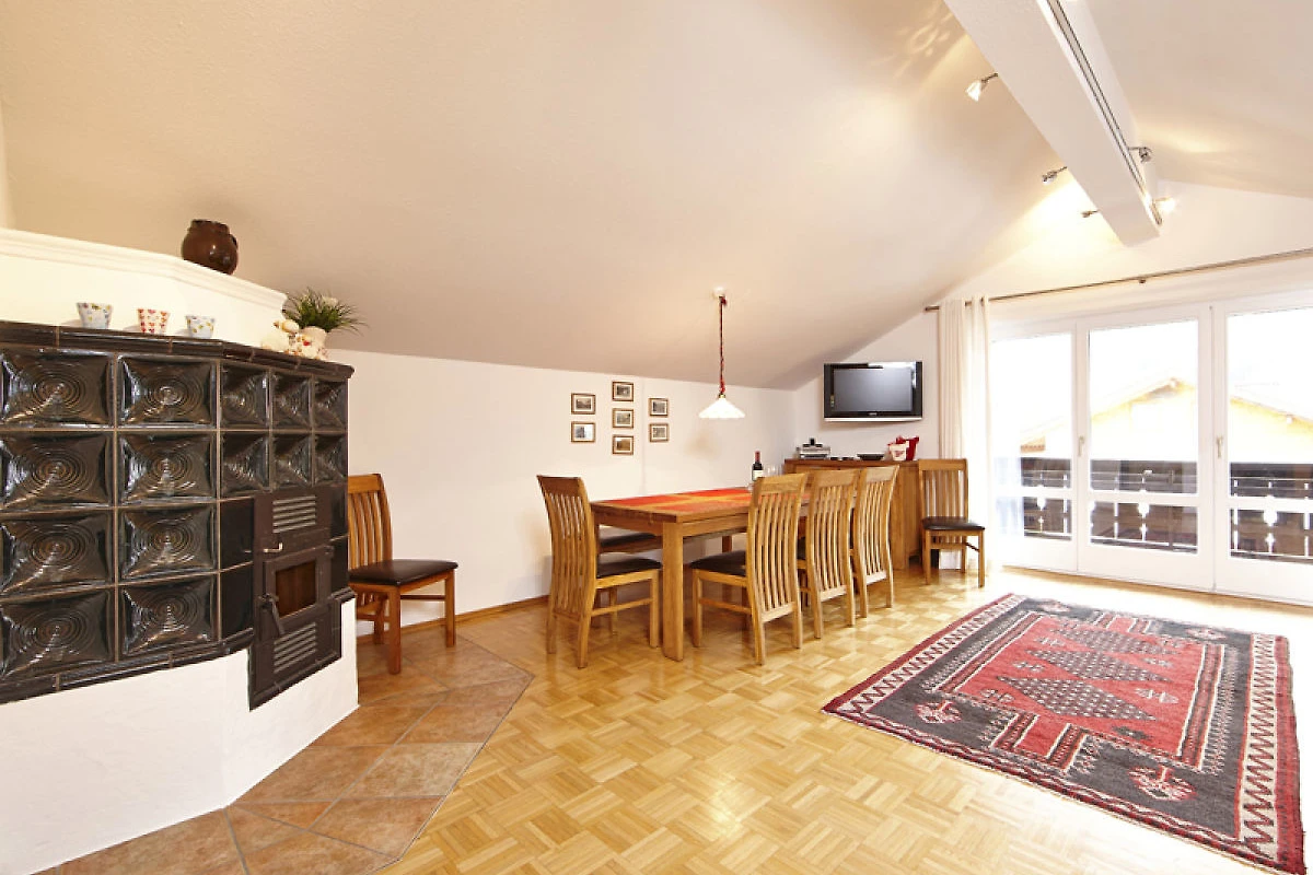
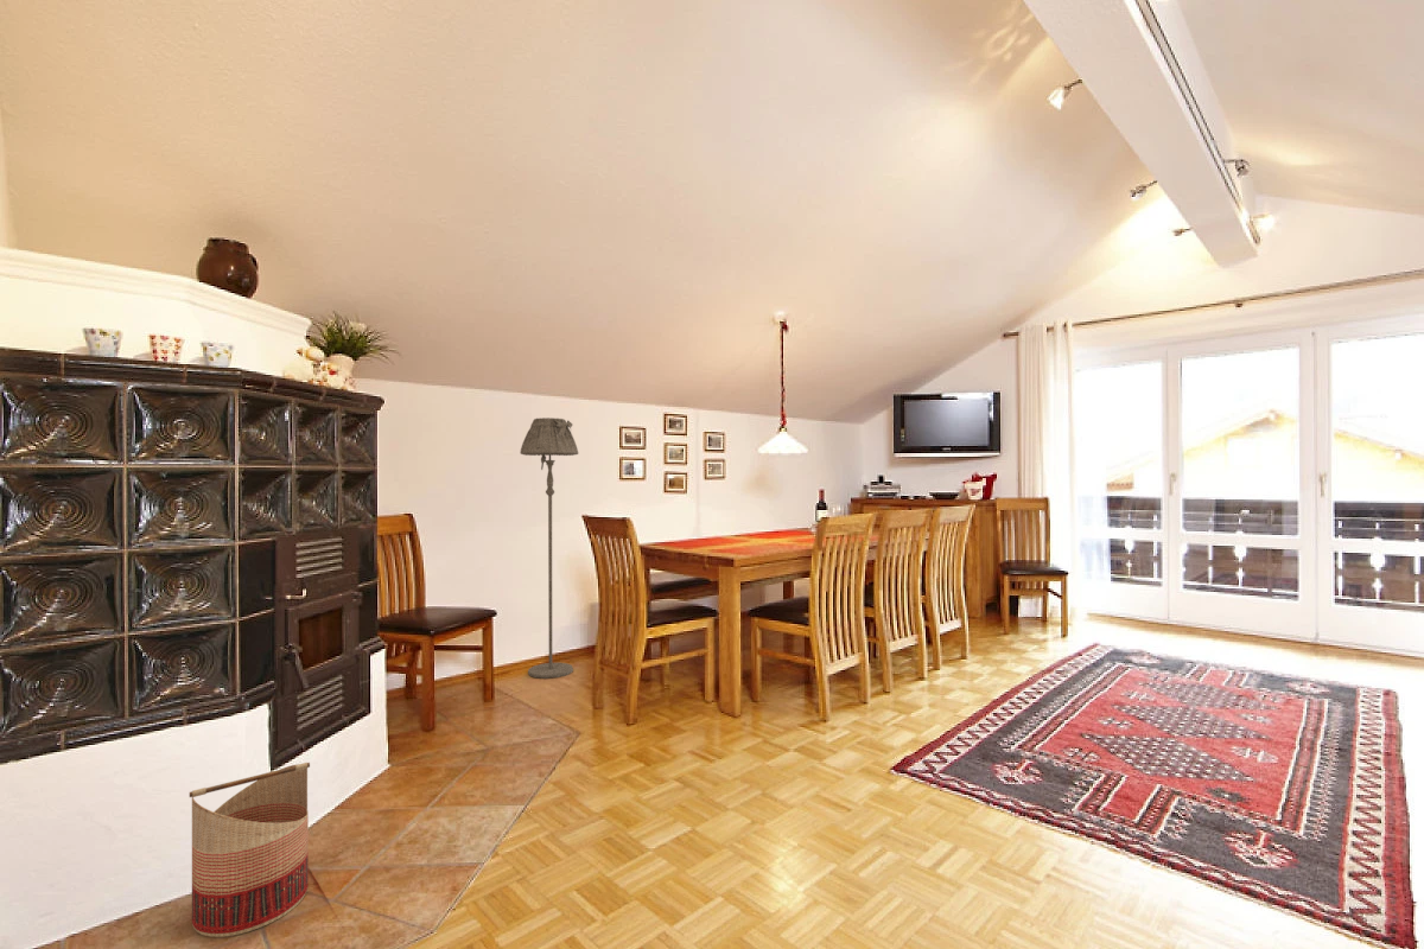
+ basket [189,762,311,938]
+ floor lamp [520,416,579,680]
